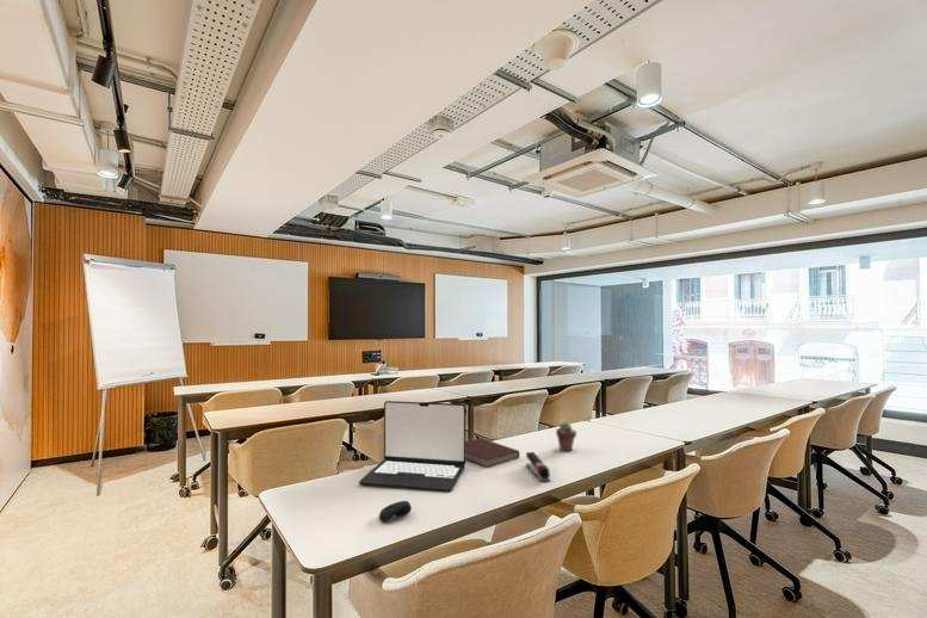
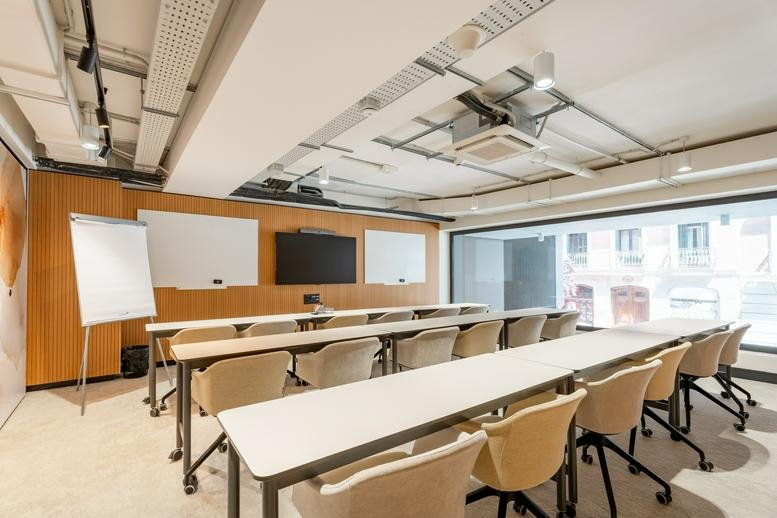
- computer mouse [378,500,413,524]
- potted succulent [555,421,577,452]
- laptop [358,400,466,493]
- stapler [525,451,551,483]
- notebook [465,437,520,469]
